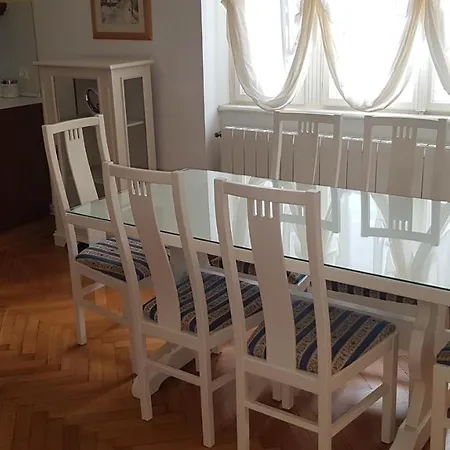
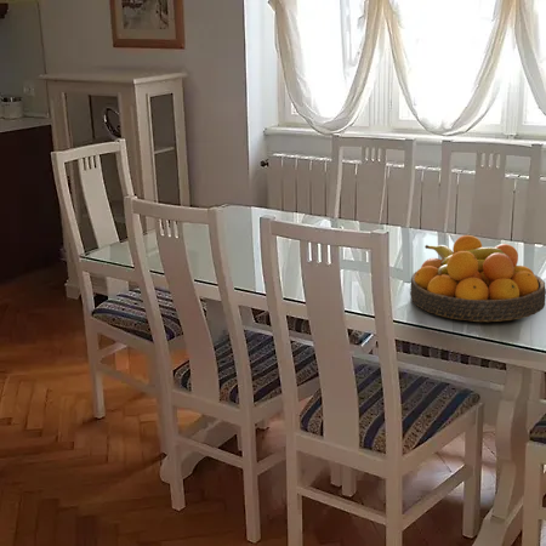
+ fruit bowl [409,234,546,323]
